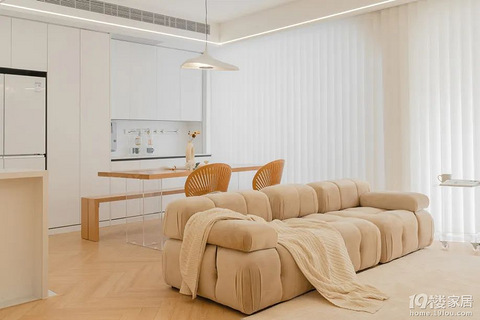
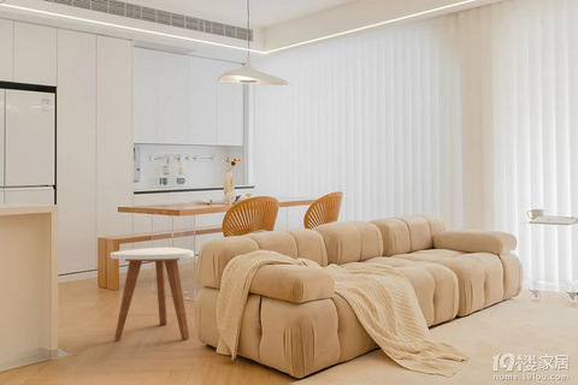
+ side table [110,247,195,342]
